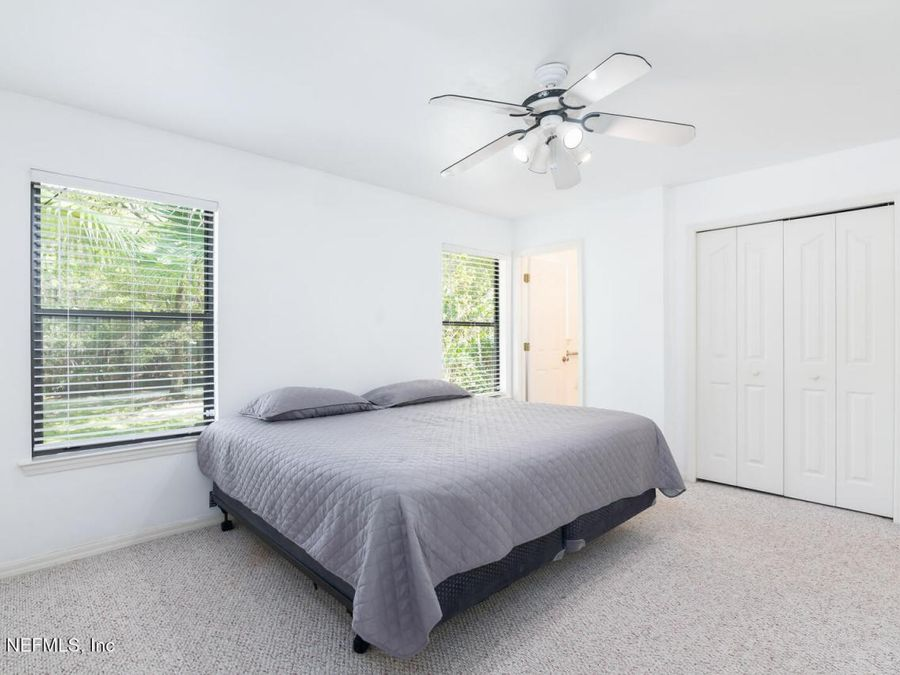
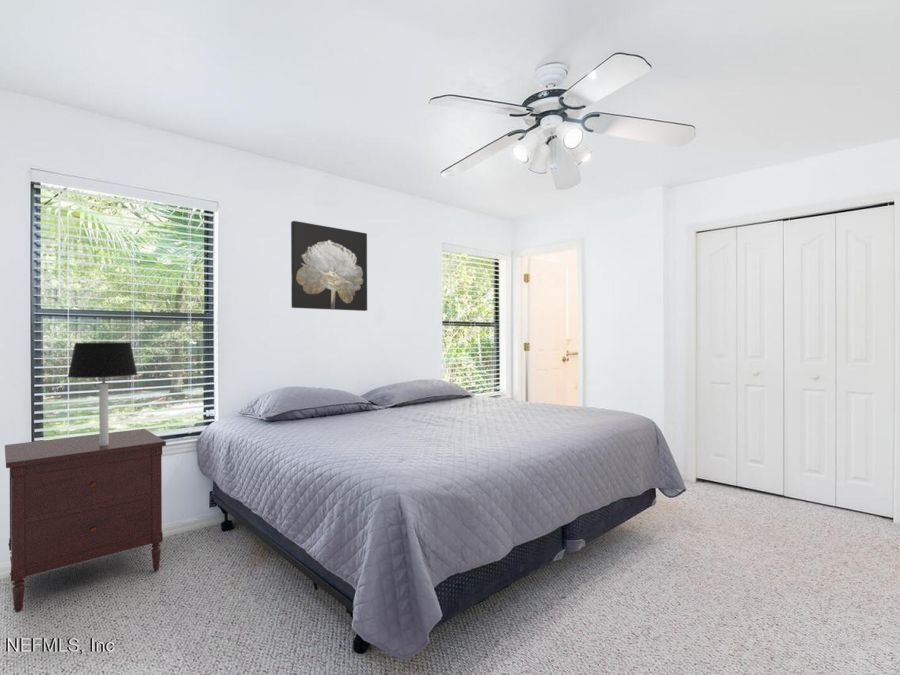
+ wall art [290,220,368,312]
+ table lamp [67,341,138,446]
+ dresser [4,428,167,613]
